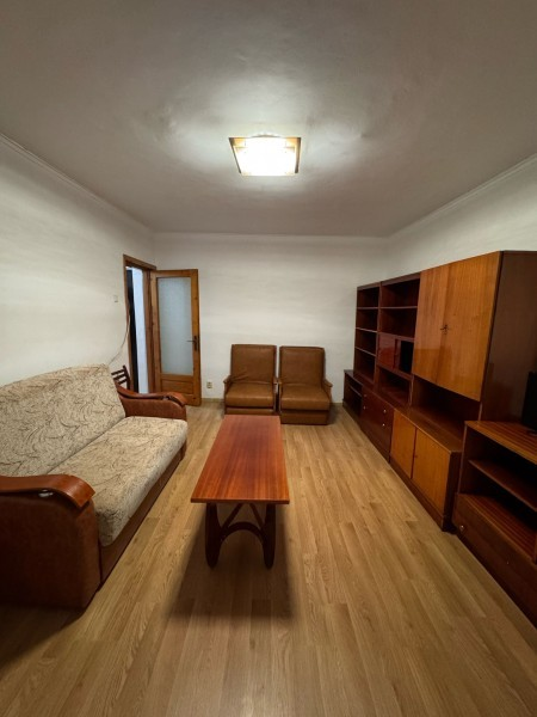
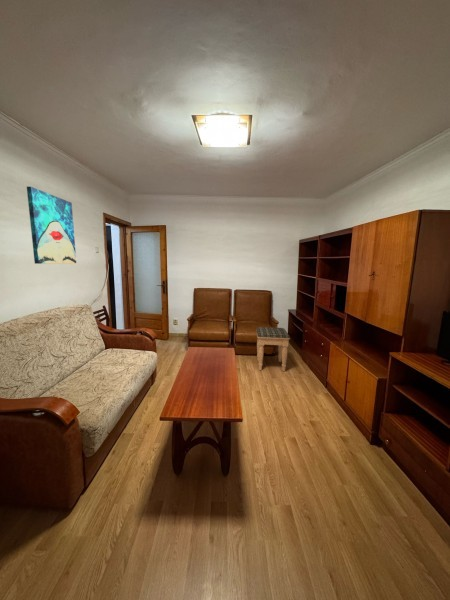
+ footstool [255,326,291,372]
+ wall art [26,186,77,265]
